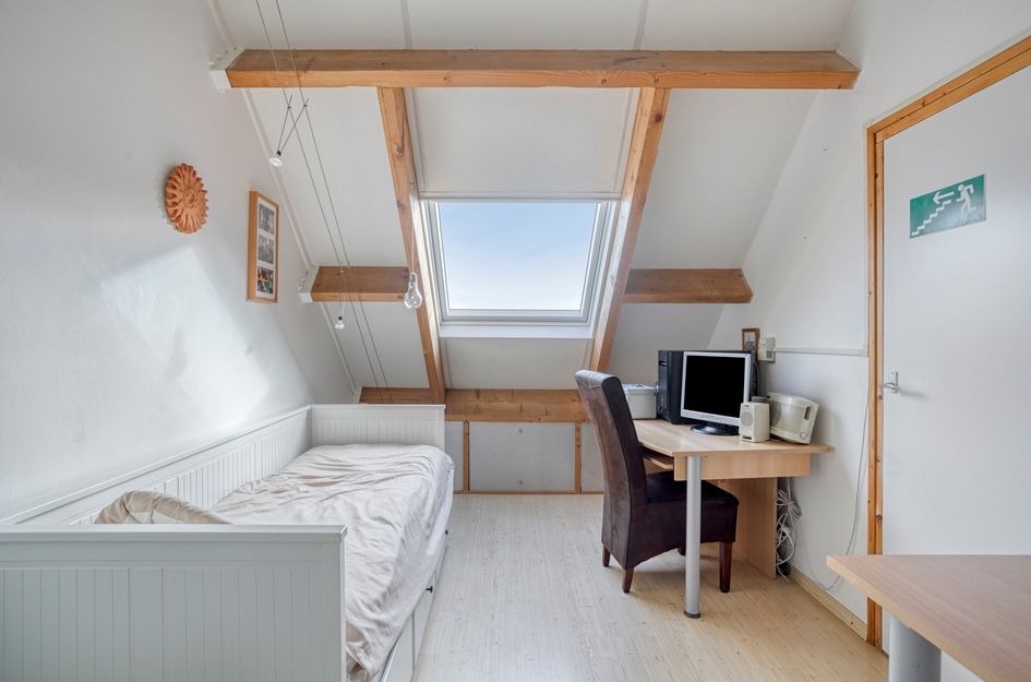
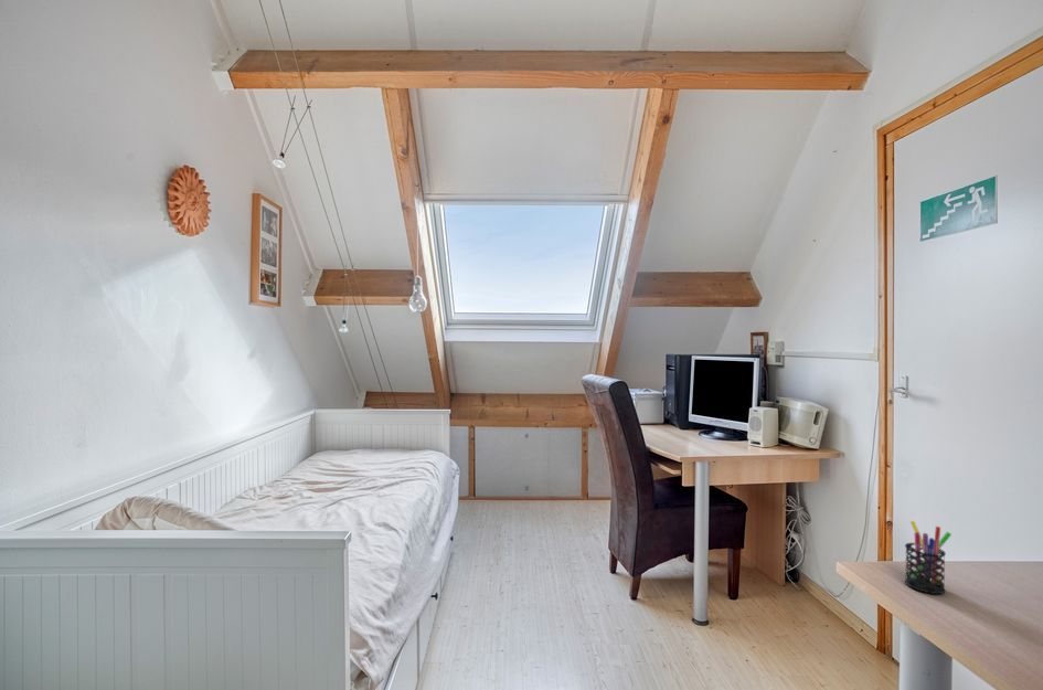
+ pen holder [904,520,952,595]
